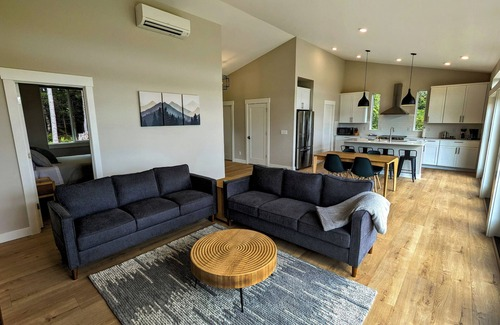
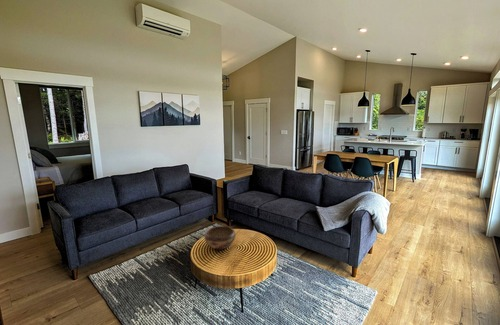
+ decorative bowl [204,225,237,250]
